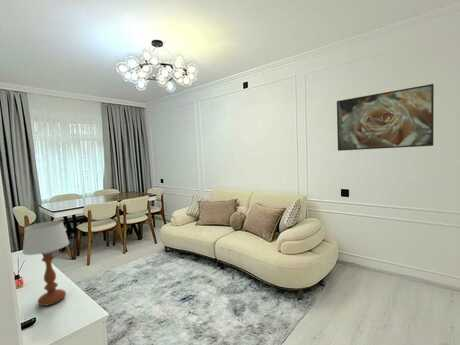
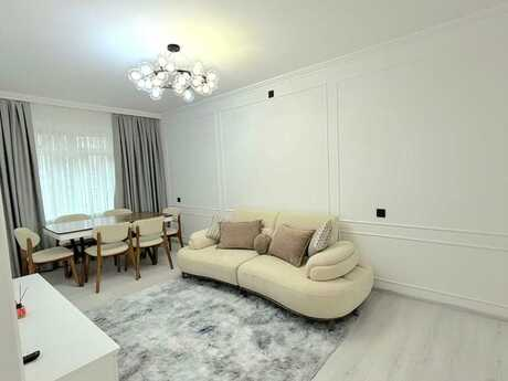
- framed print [336,83,435,152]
- table lamp [21,220,70,307]
